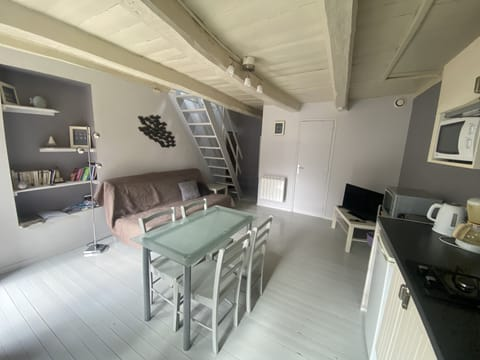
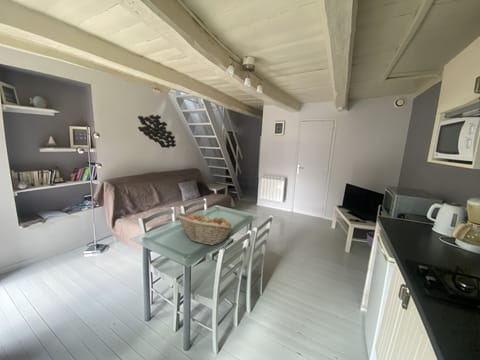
+ fruit basket [175,212,235,246]
